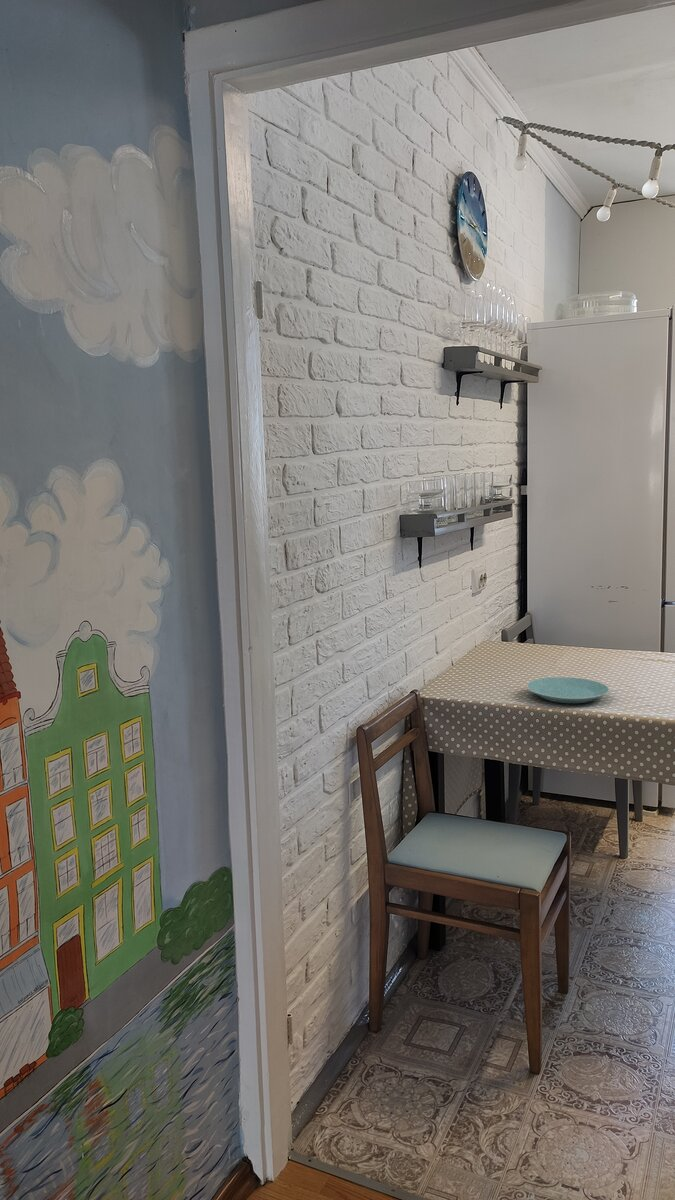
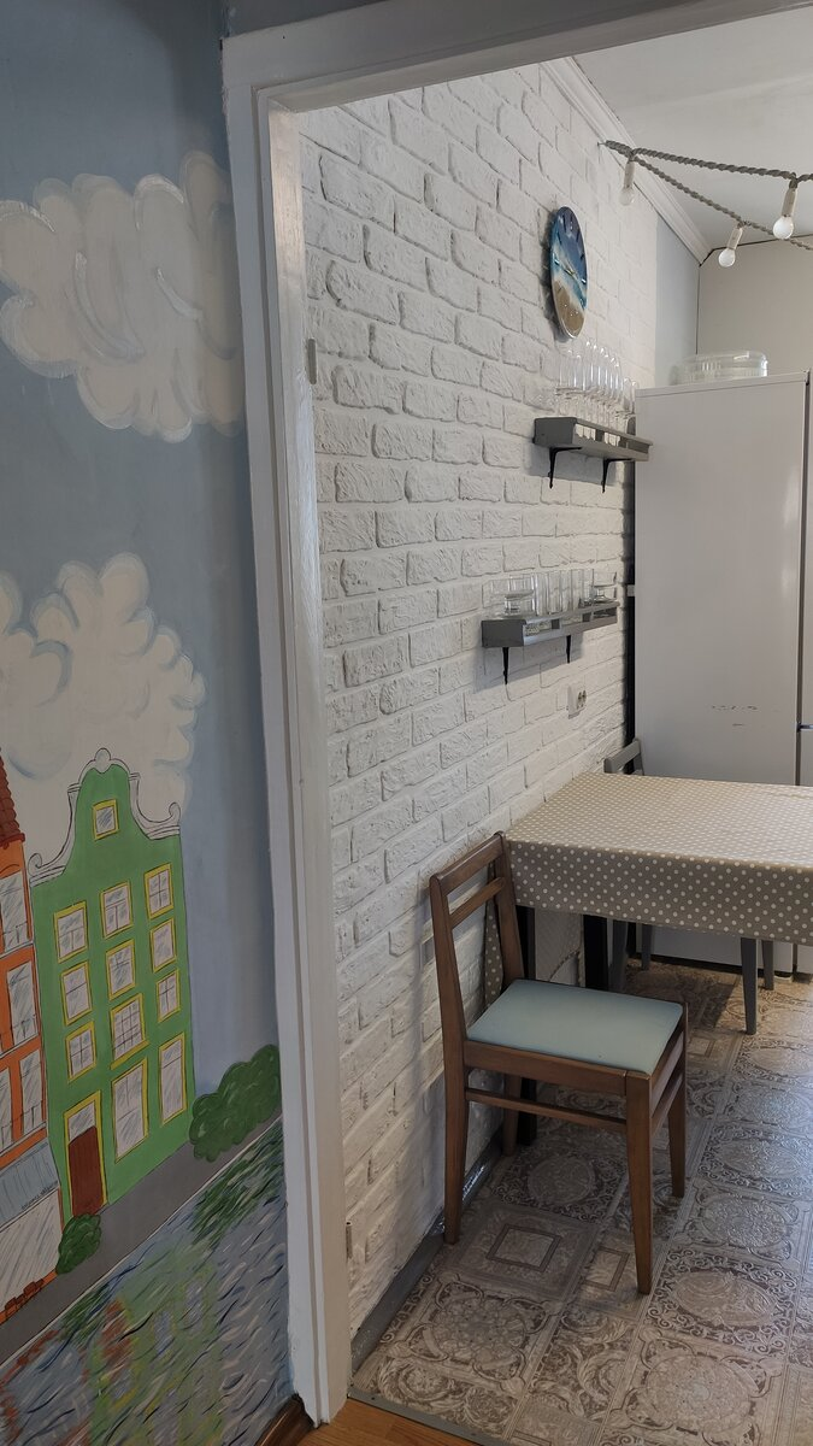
- plate [526,676,611,704]
